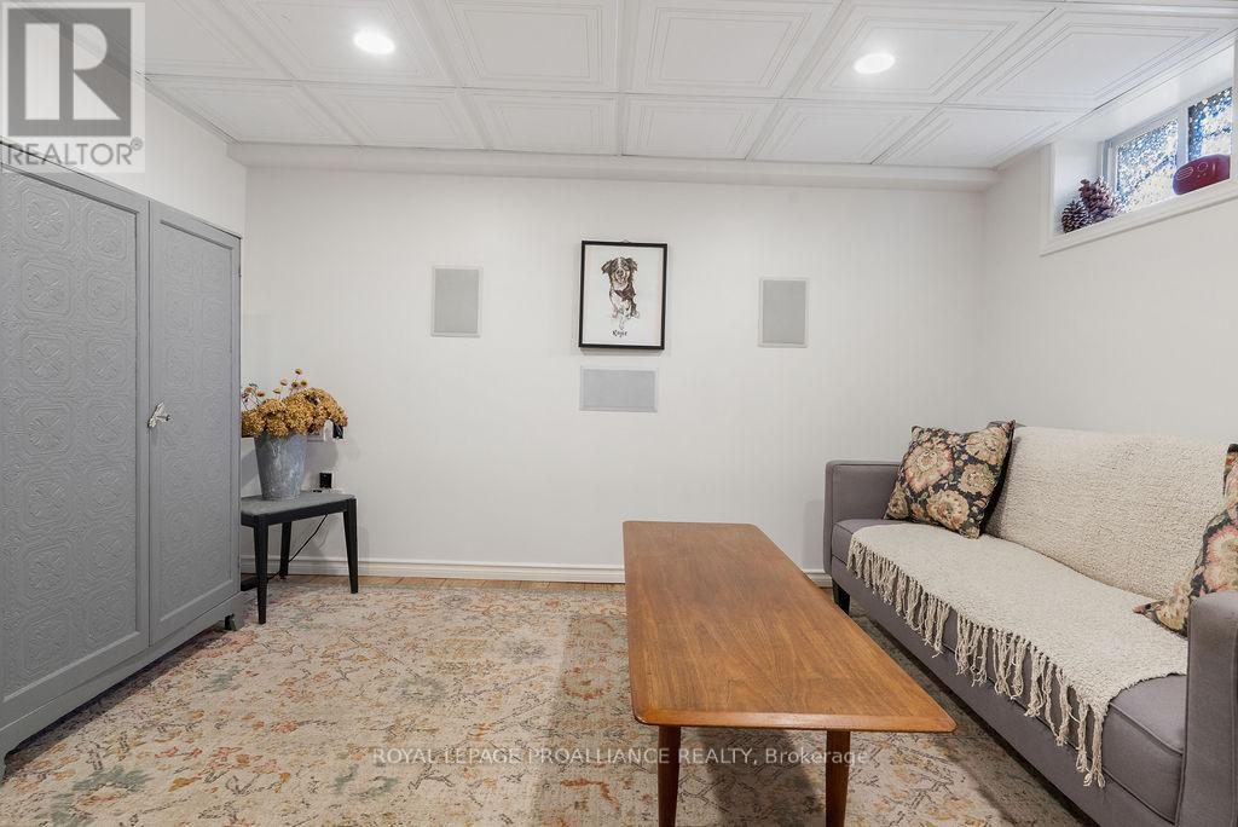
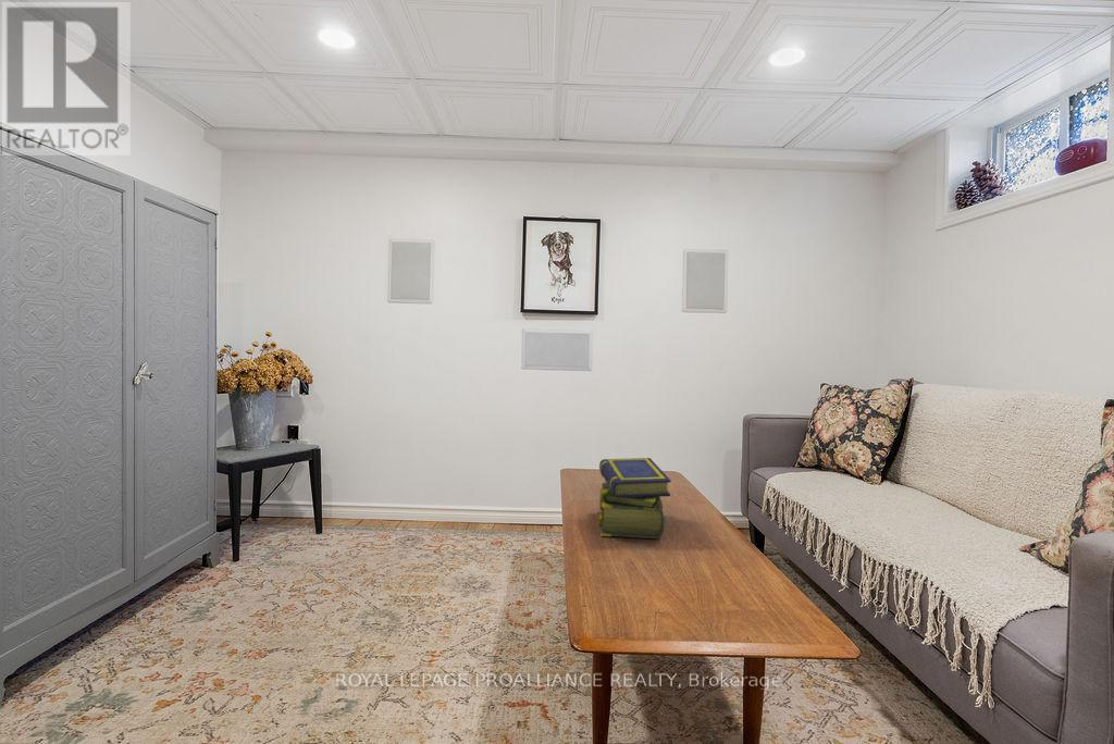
+ stack of books [598,457,672,540]
